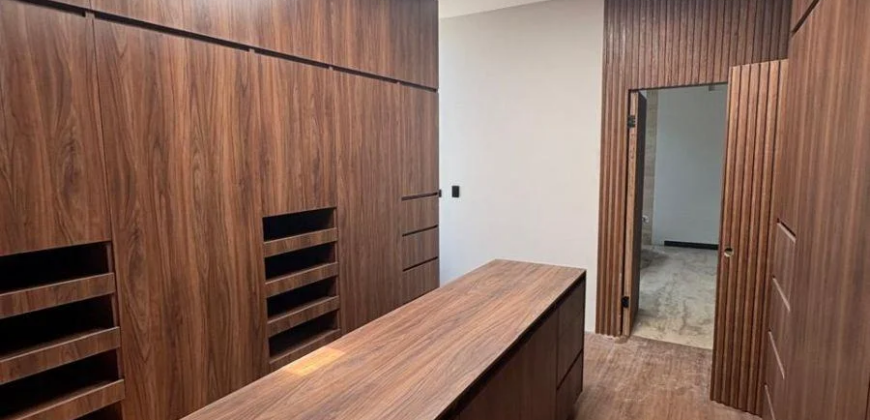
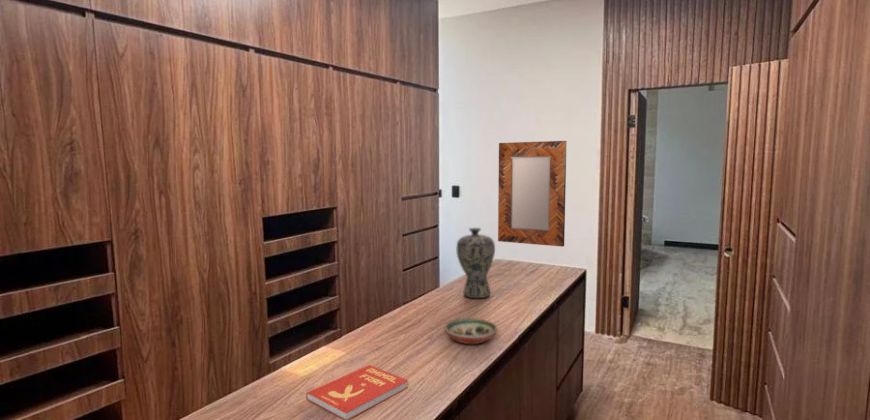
+ decorative bowl [443,317,498,345]
+ vase [456,227,496,299]
+ home mirror [497,140,568,248]
+ book [305,364,409,420]
